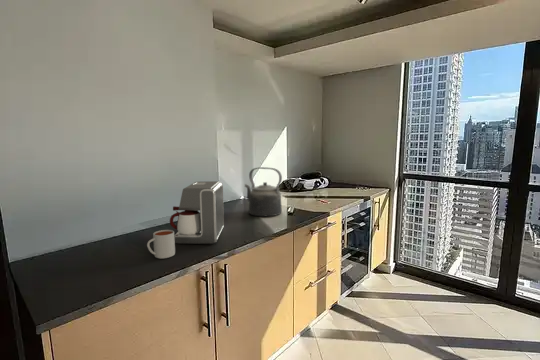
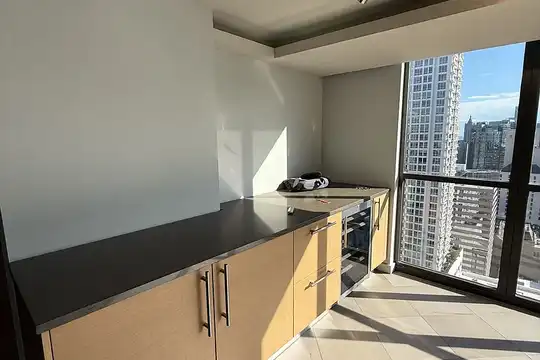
- kettle [244,166,283,217]
- coffee maker [169,180,225,245]
- mug [146,229,176,259]
